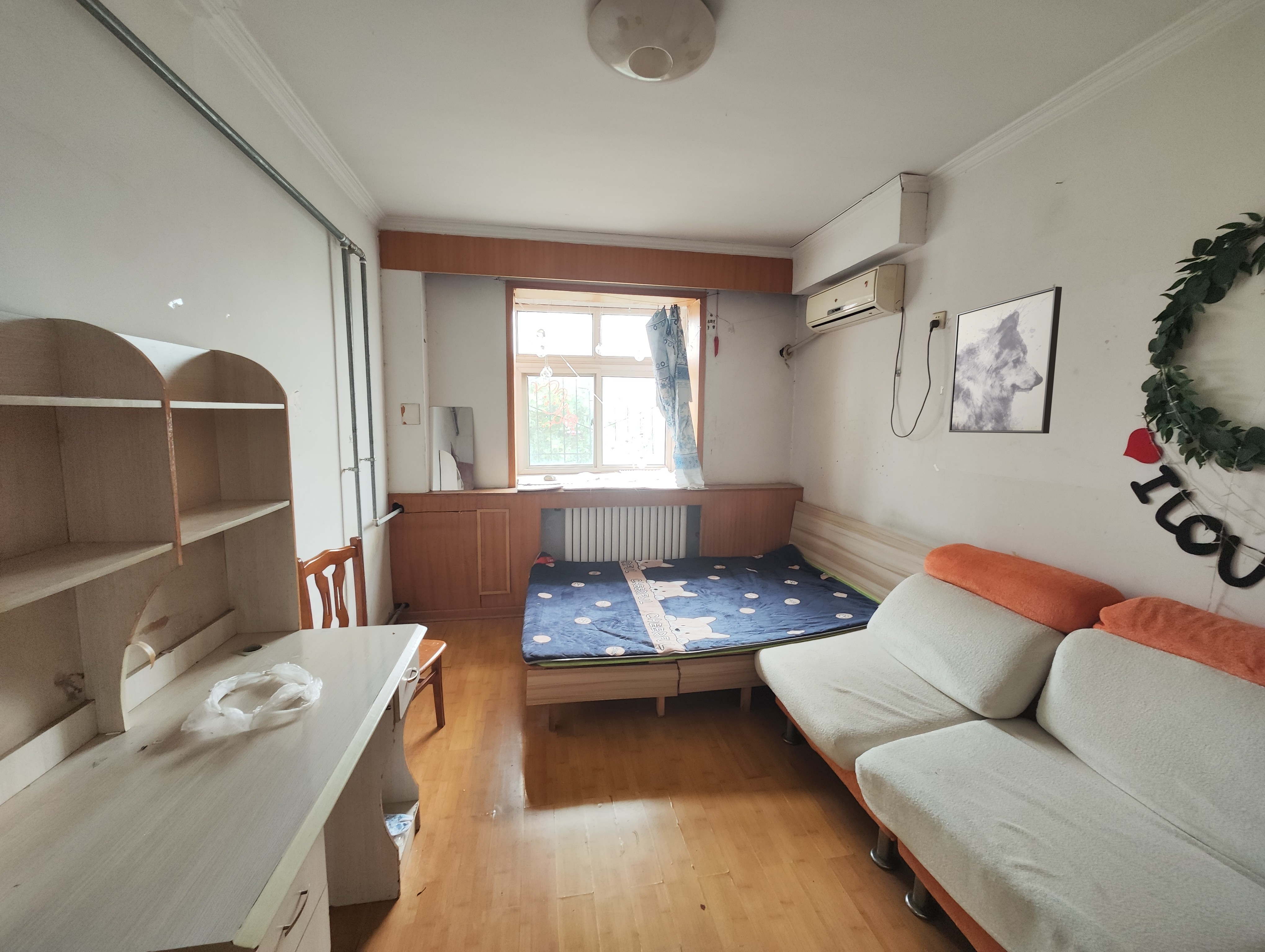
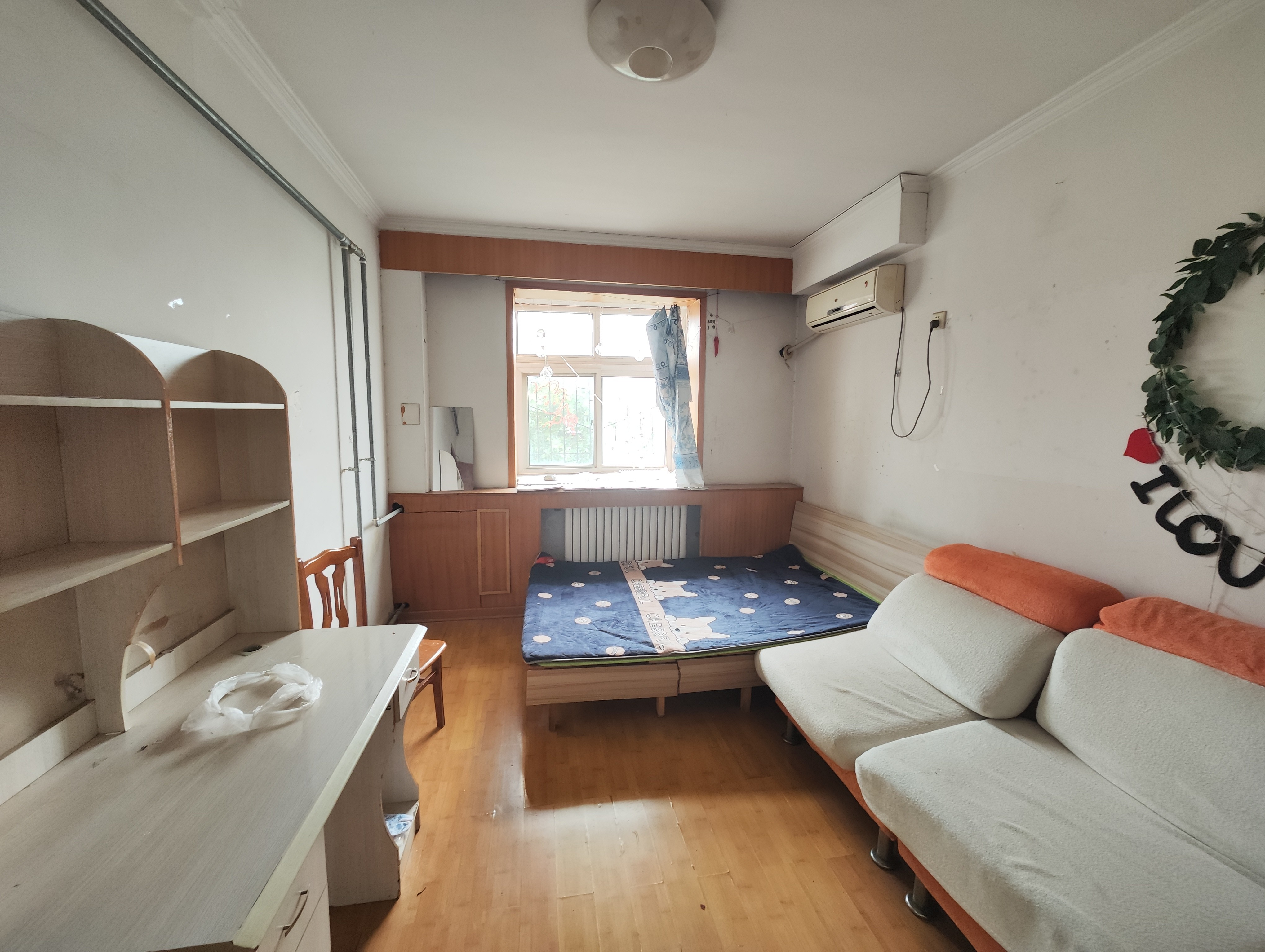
- wall art [949,286,1062,434]
